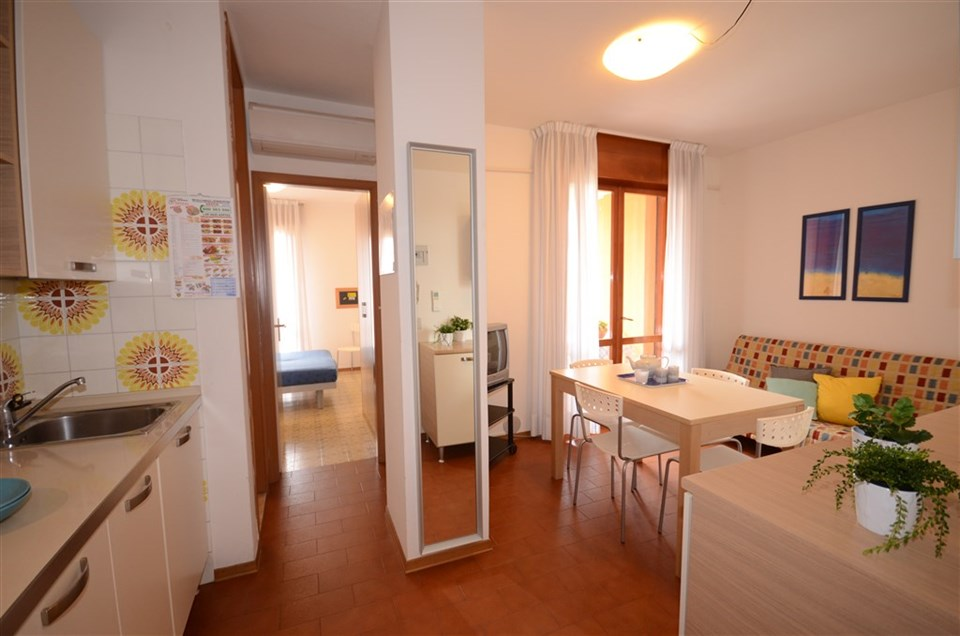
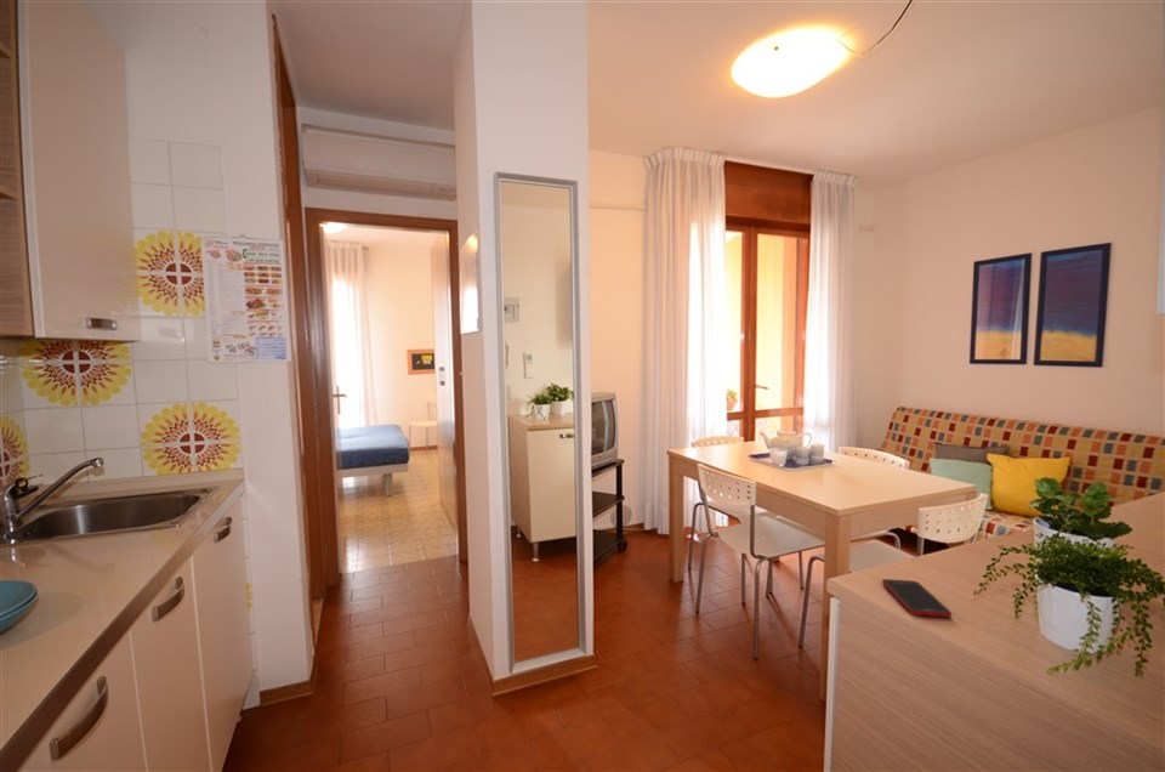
+ cell phone [881,578,953,619]
